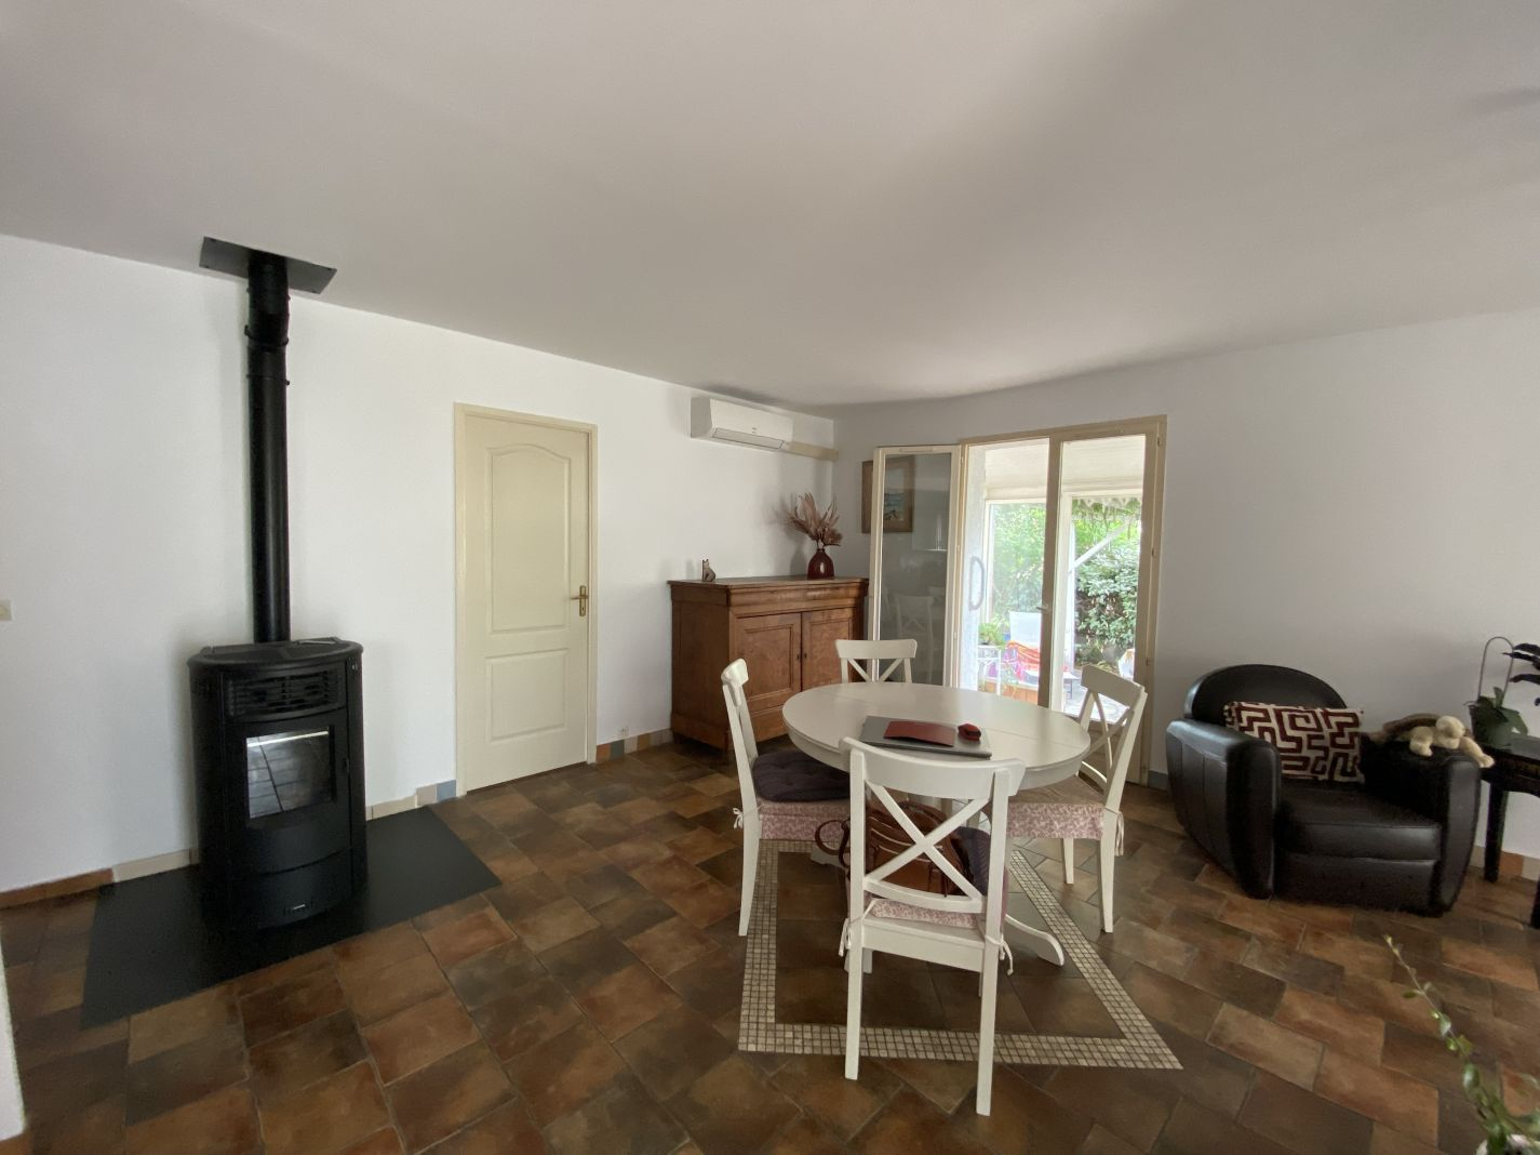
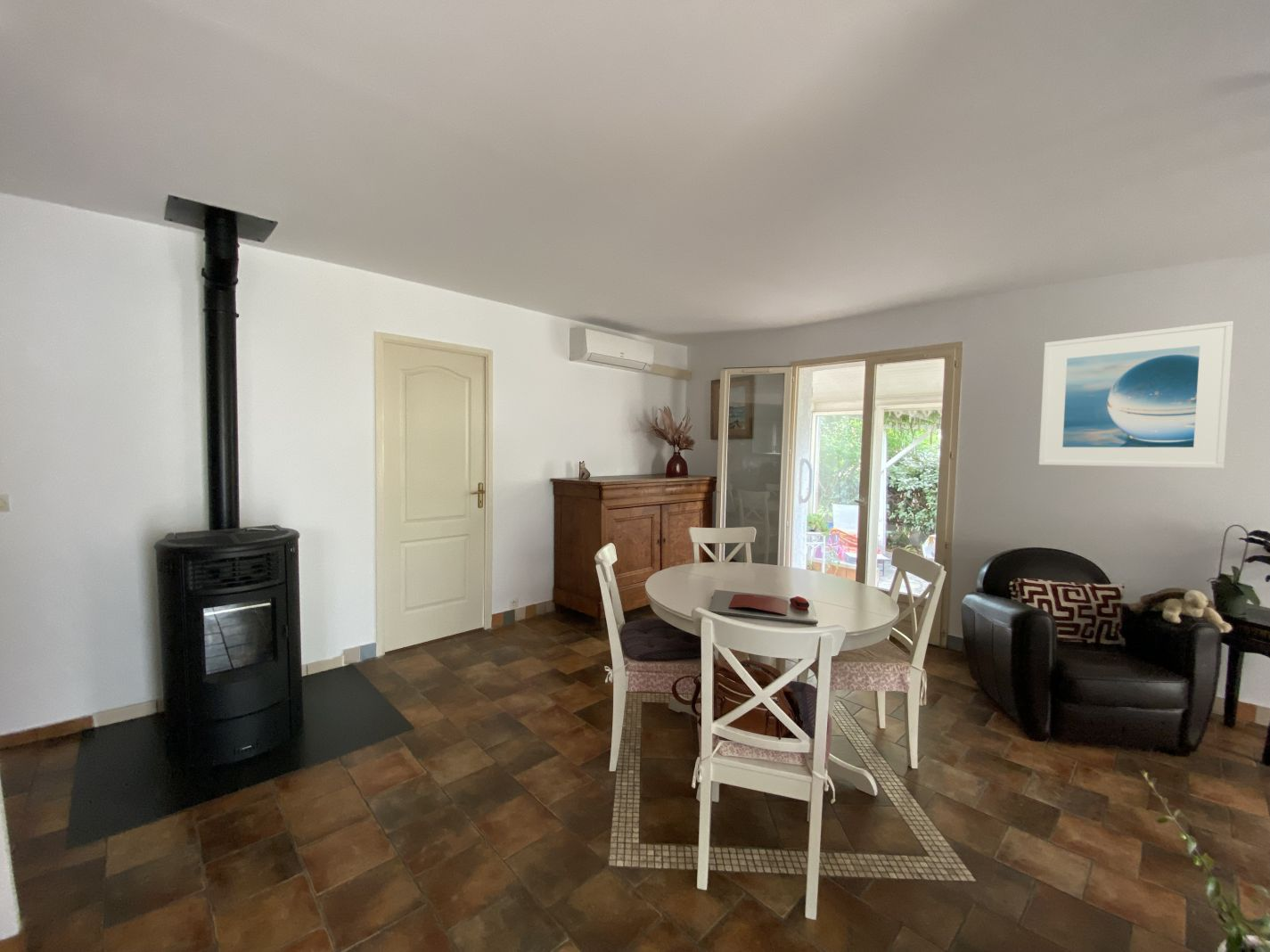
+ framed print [1038,320,1234,469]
